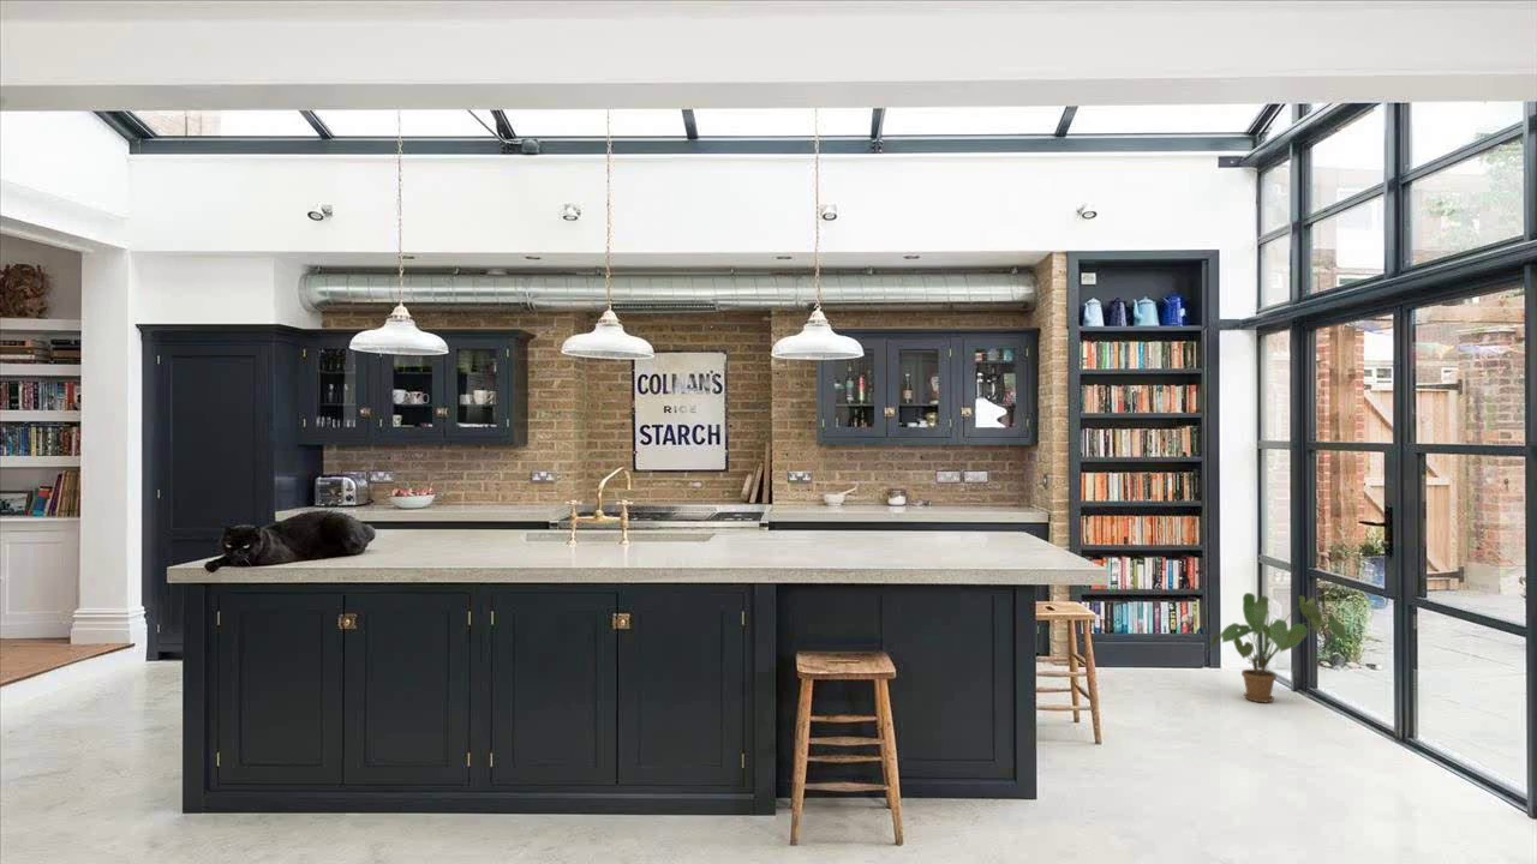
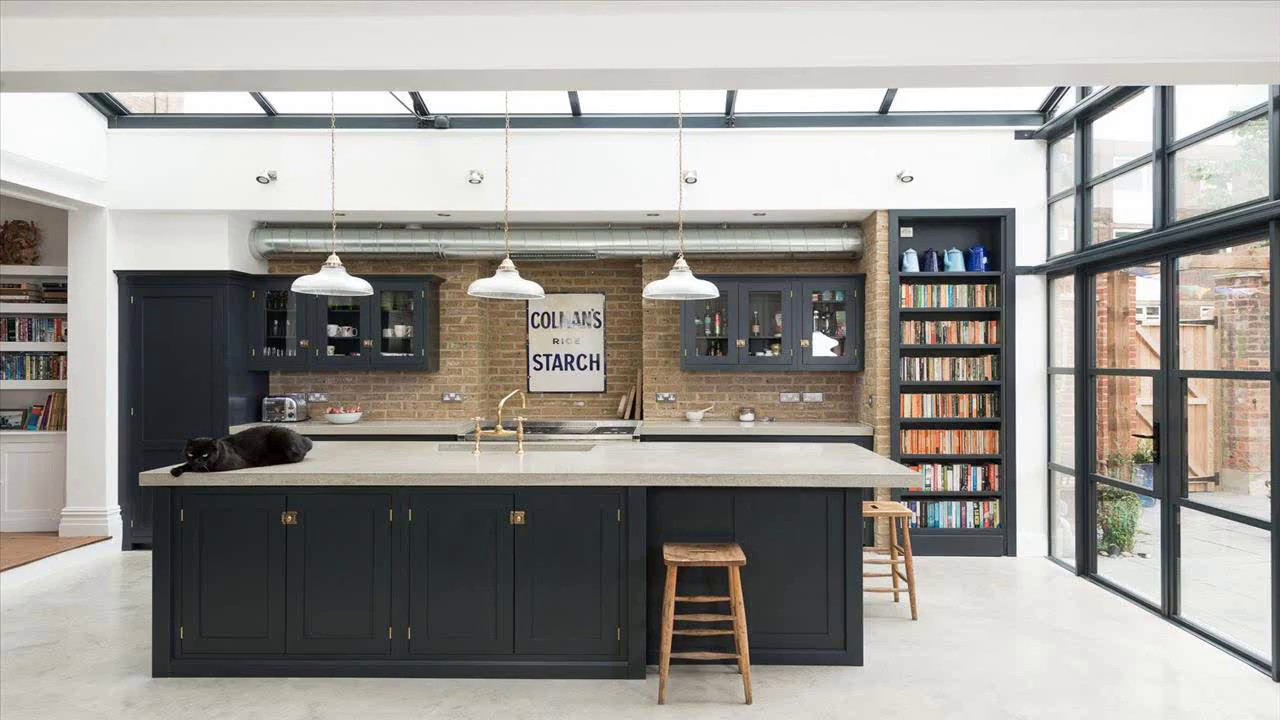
- house plant [1209,592,1347,704]
